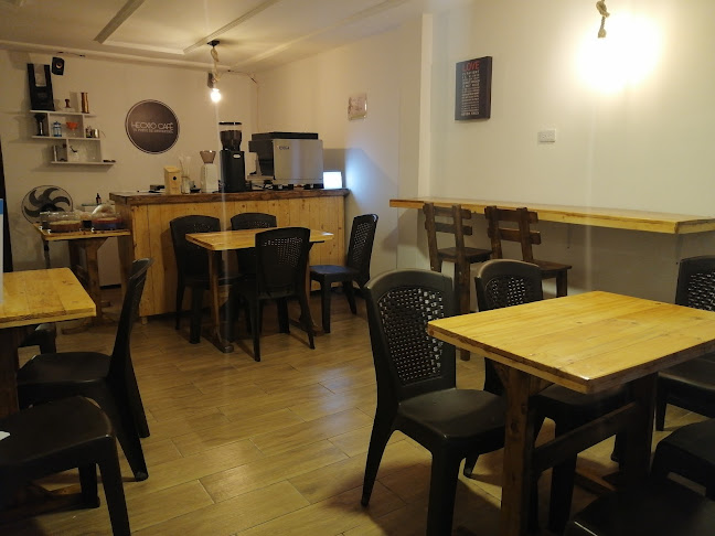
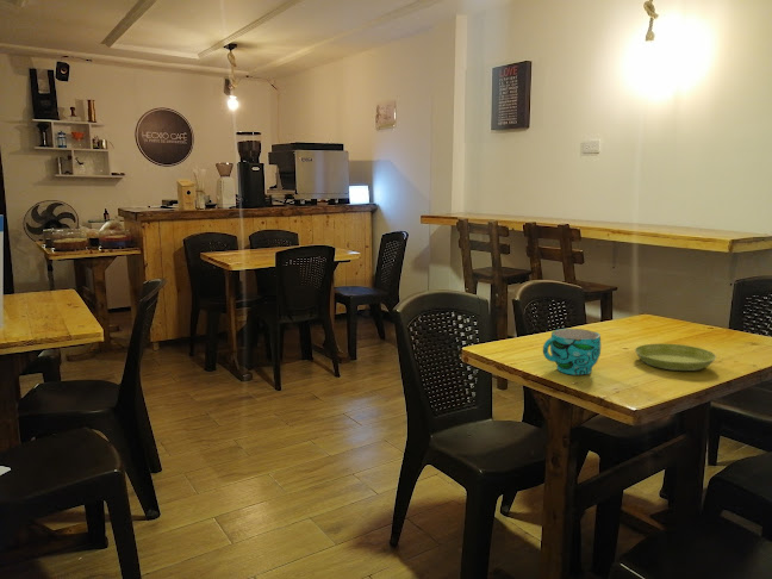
+ saucer [634,343,717,372]
+ cup [542,328,602,376]
